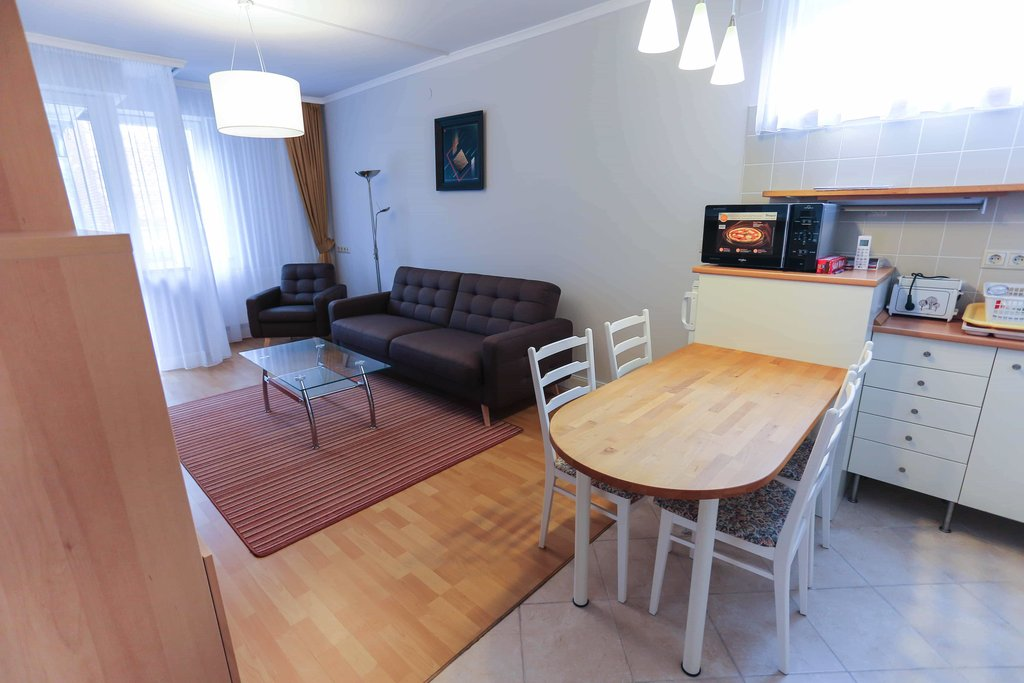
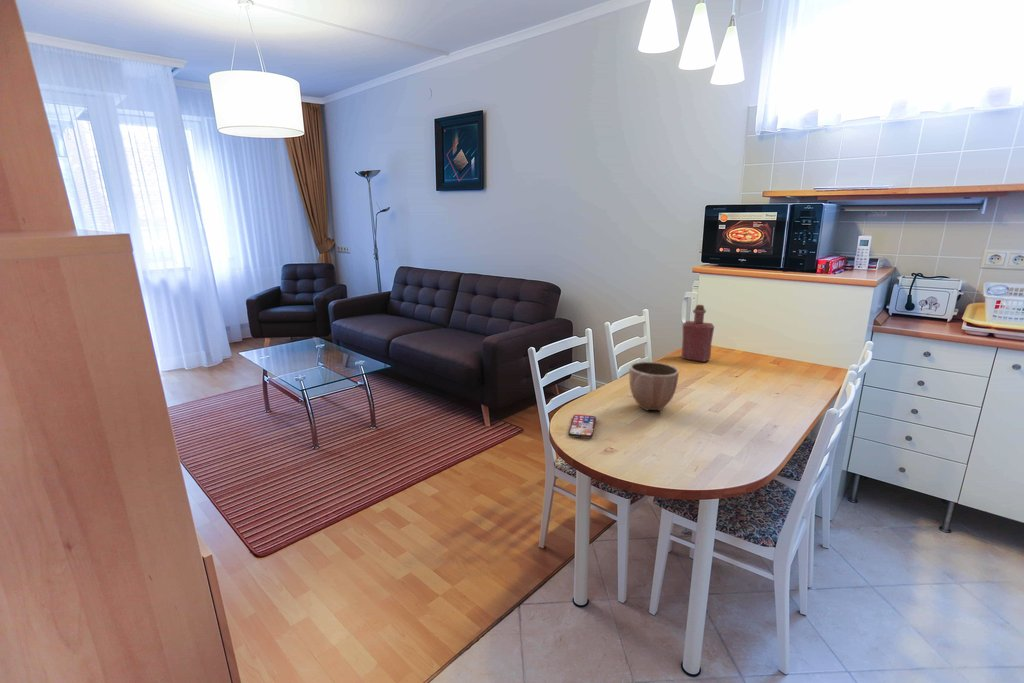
+ decorative bowl [628,361,680,412]
+ bottle [680,304,715,363]
+ smartphone [567,414,597,439]
